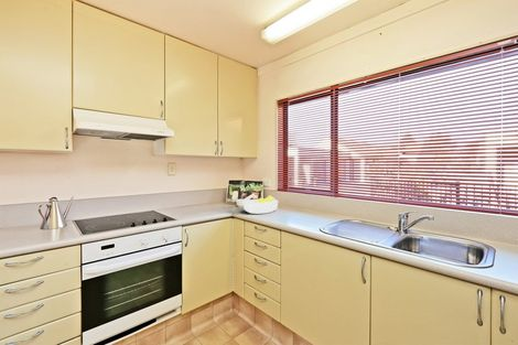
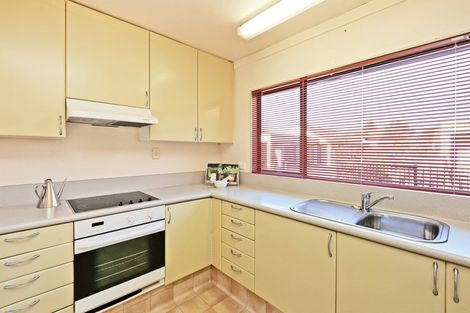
- fruit bowl [241,194,279,215]
